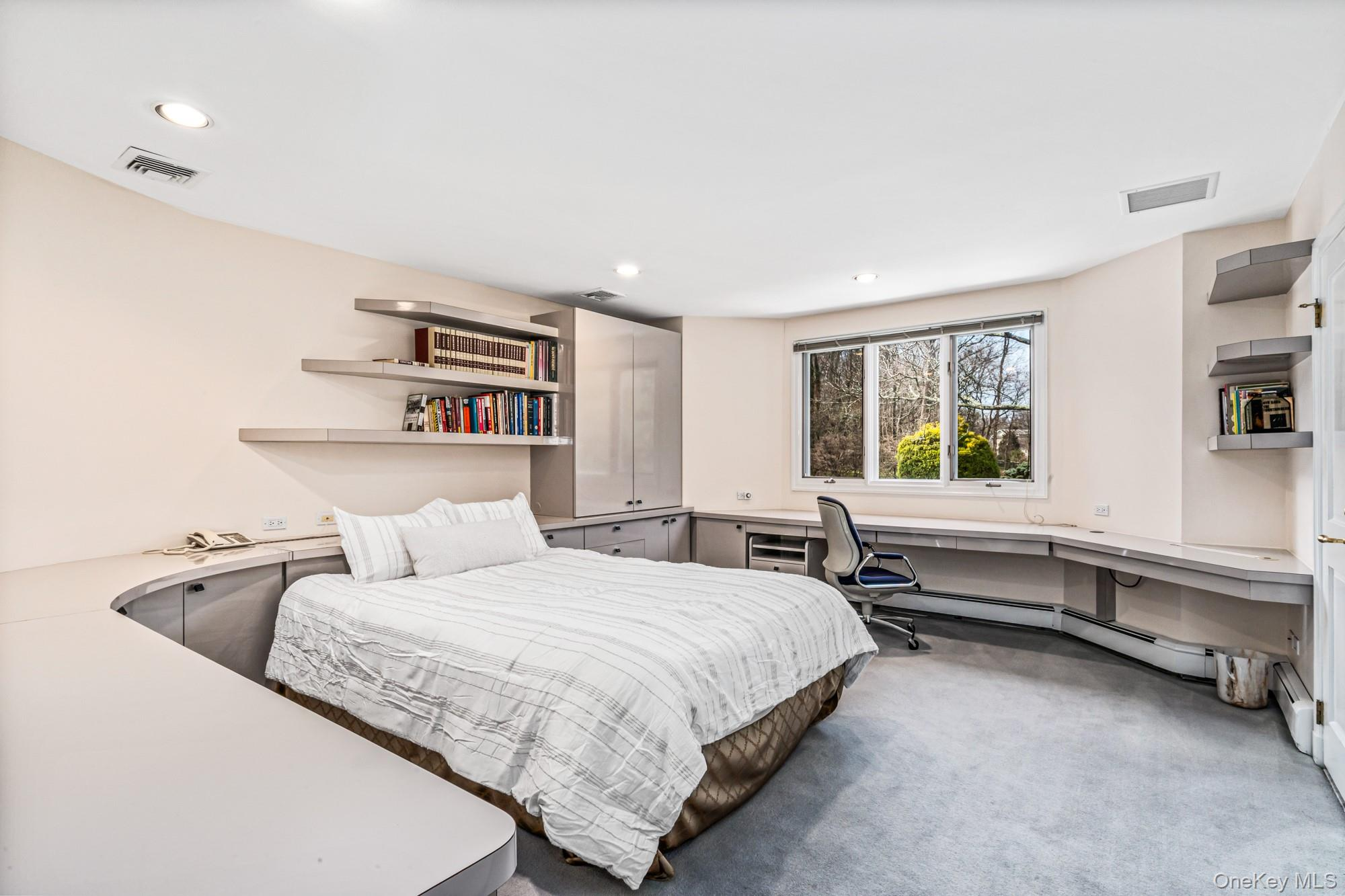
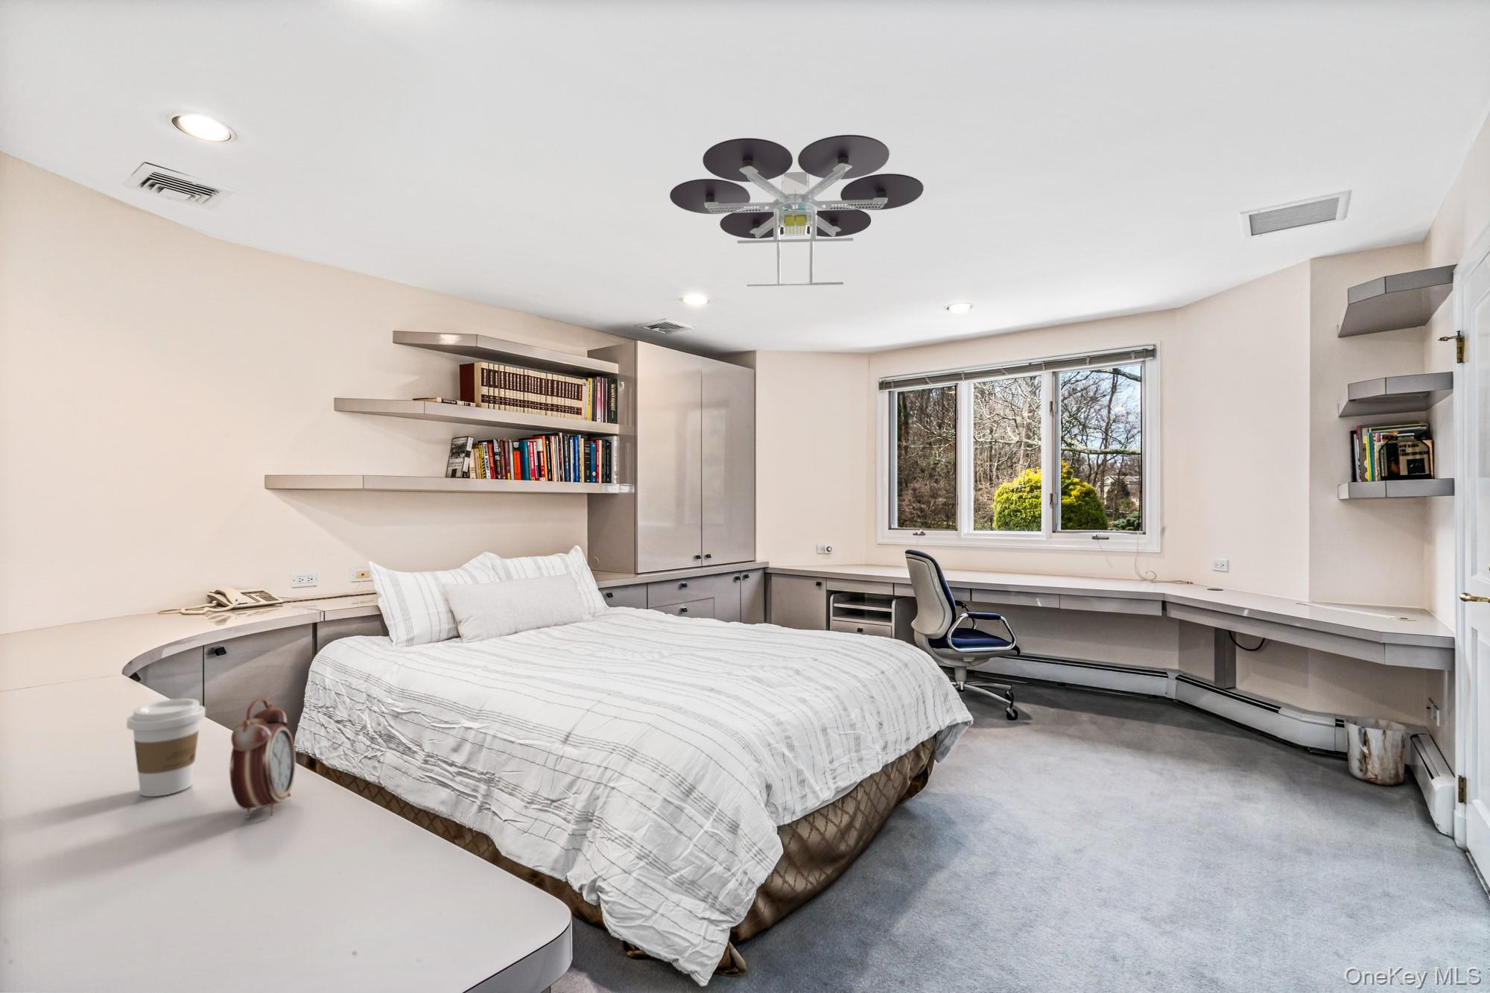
+ ceiling light [669,134,925,287]
+ coffee cup [126,698,206,797]
+ alarm clock [228,697,297,819]
